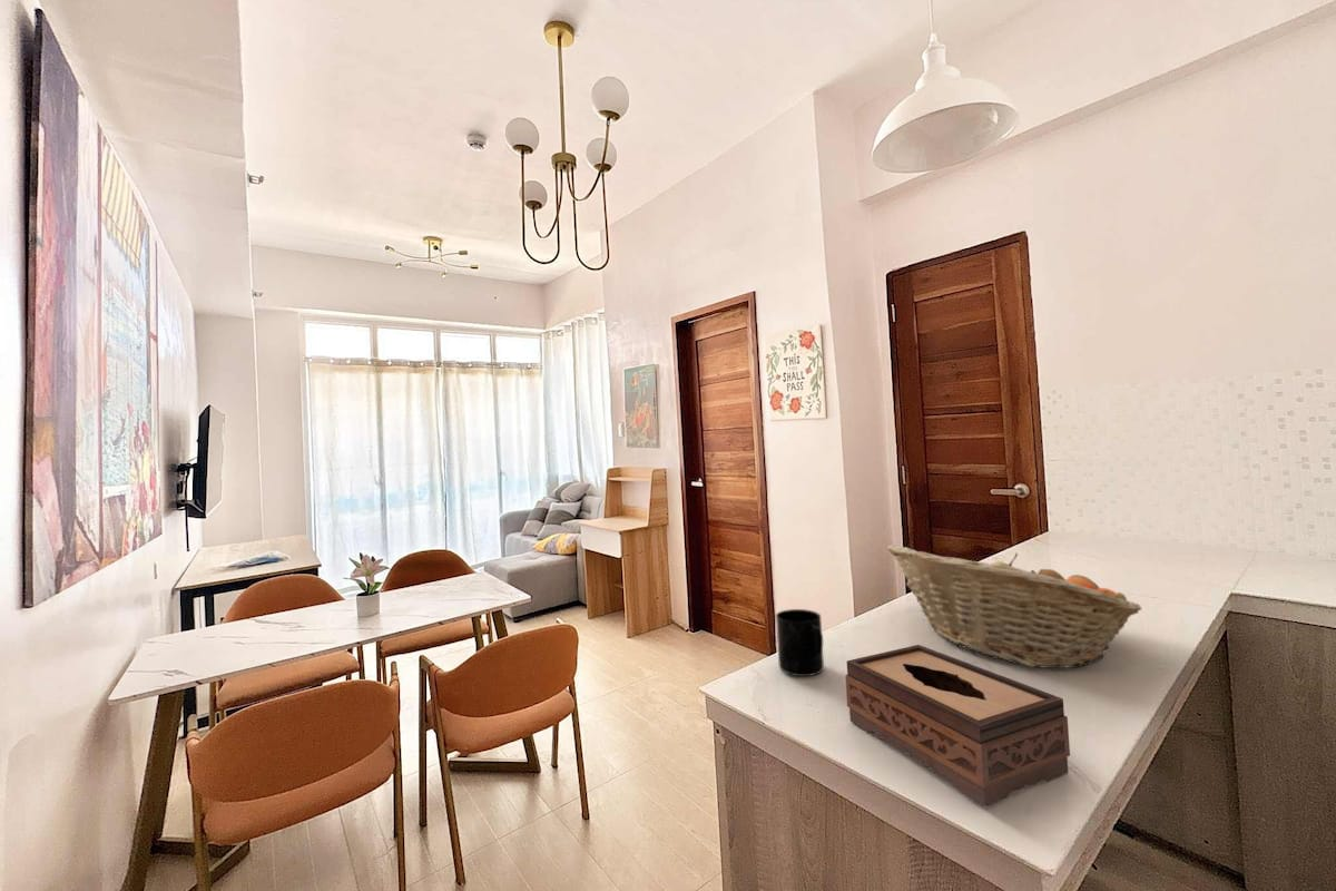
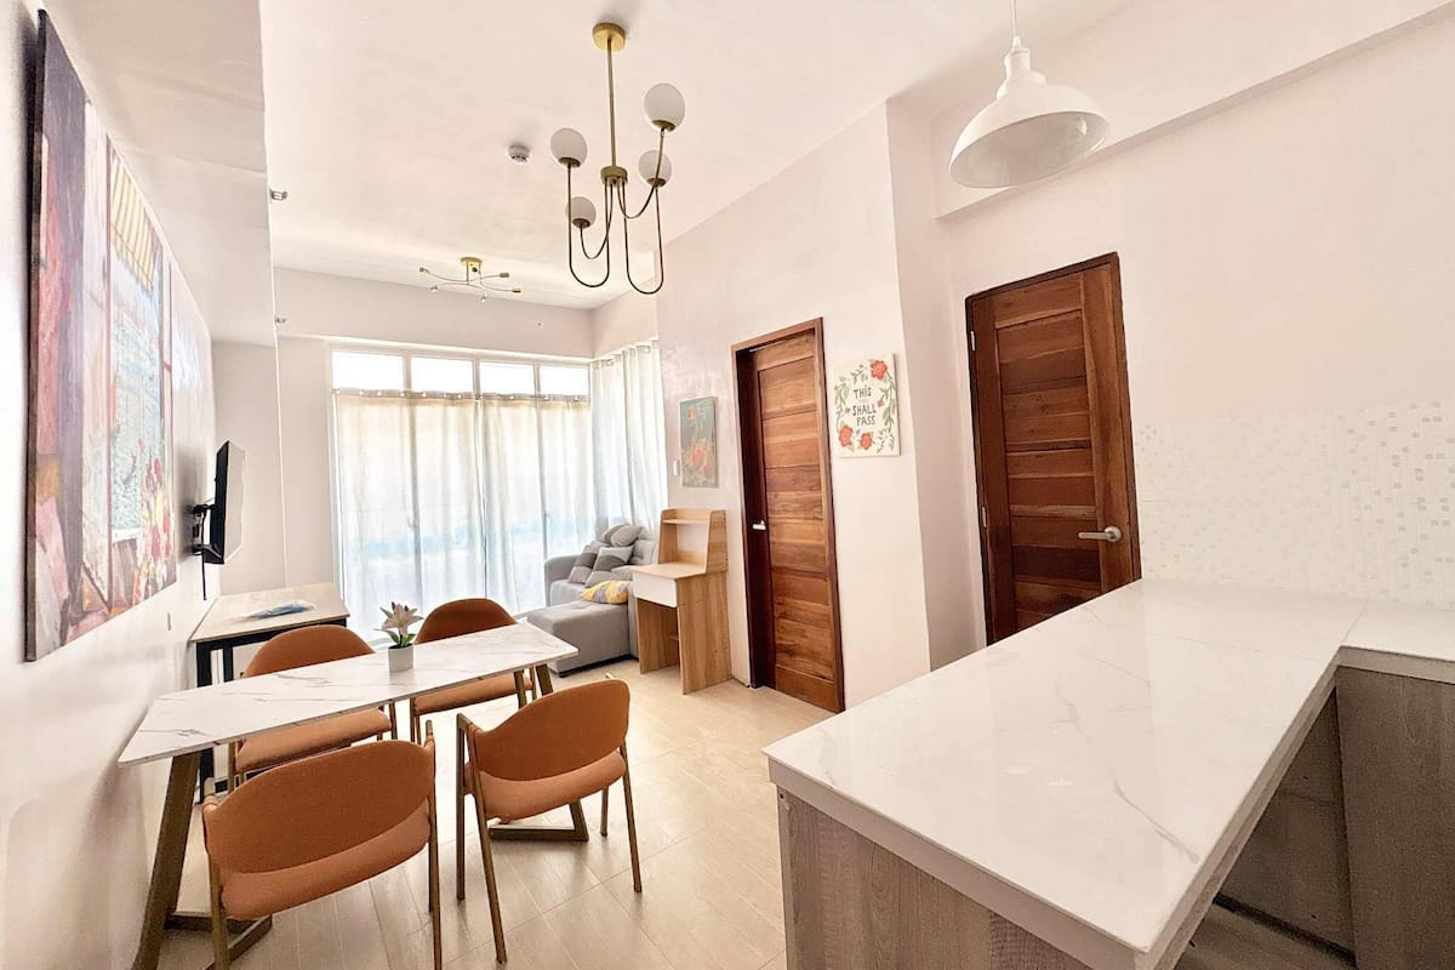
- fruit basket [885,544,1142,669]
- mug [775,608,825,677]
- tissue box [844,644,1071,807]
